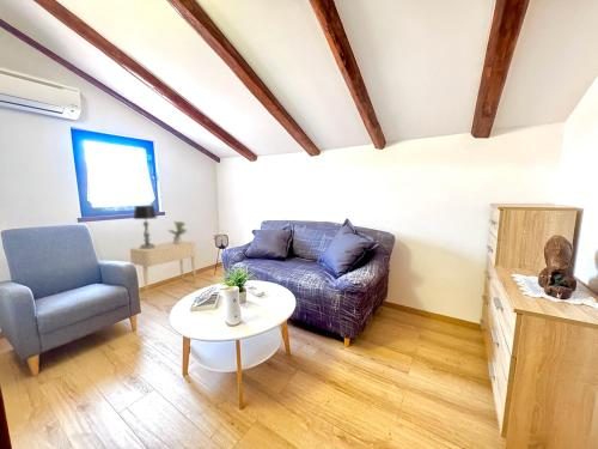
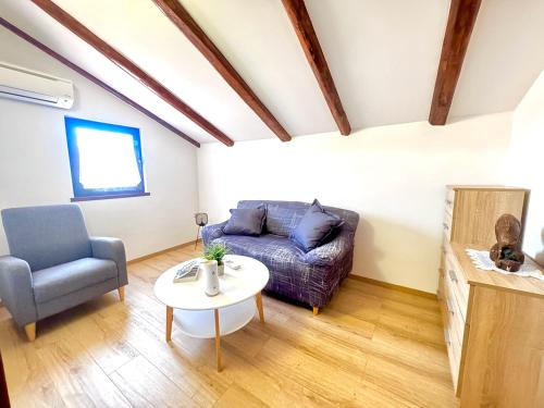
- potted plant [166,219,188,243]
- nightstand [129,239,197,299]
- table lamp [133,205,158,249]
